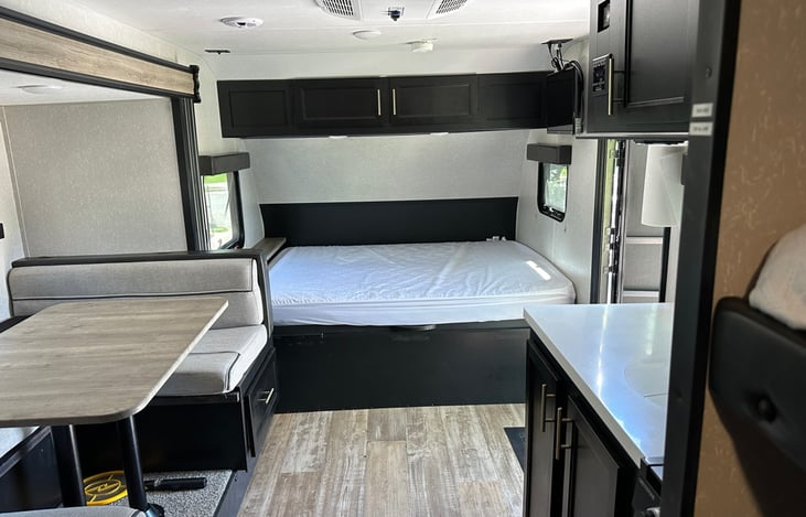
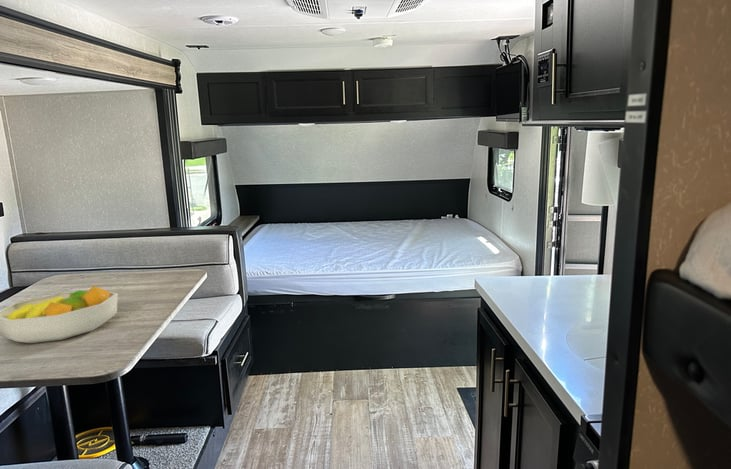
+ fruit bowl [0,285,119,344]
